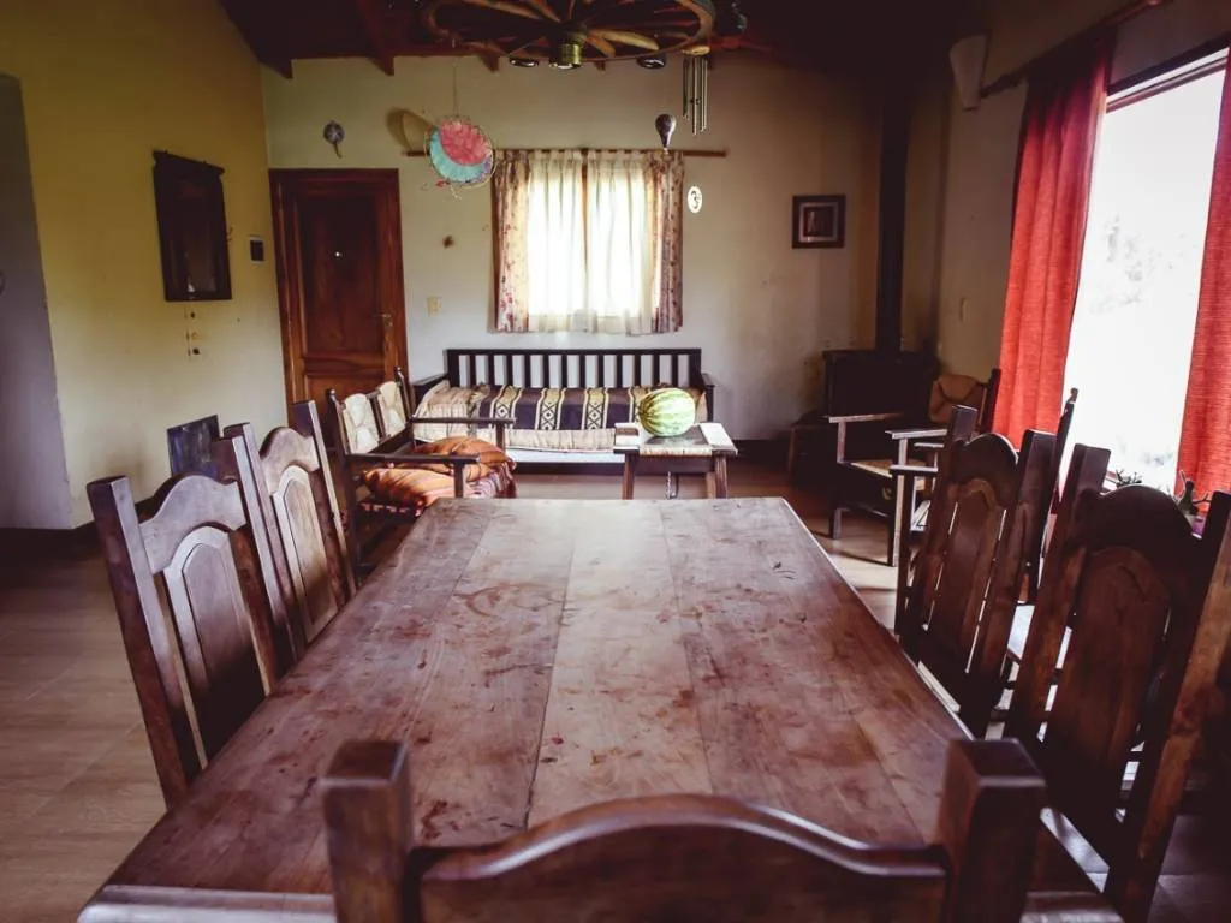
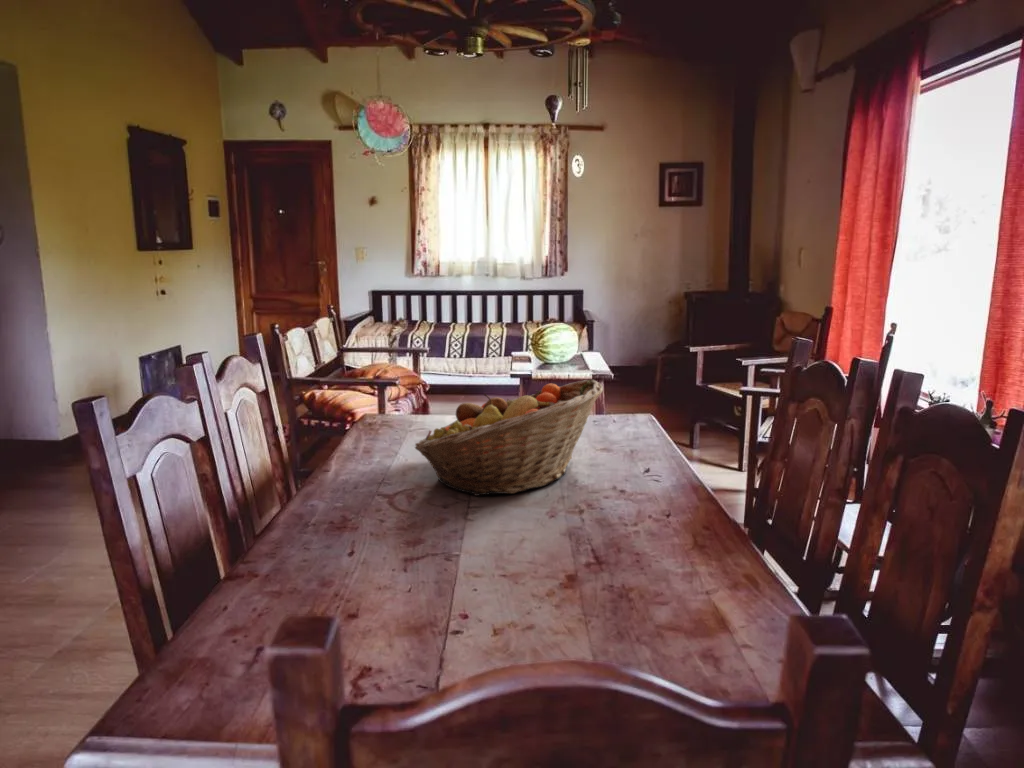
+ fruit basket [414,378,604,497]
